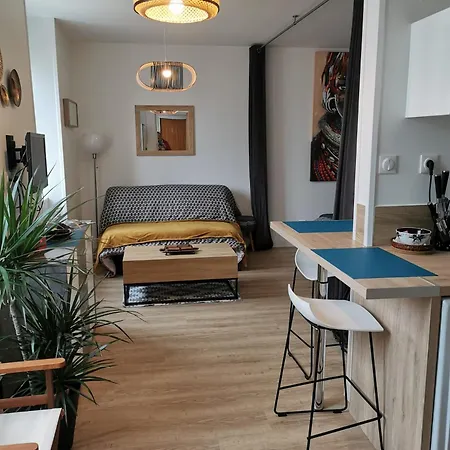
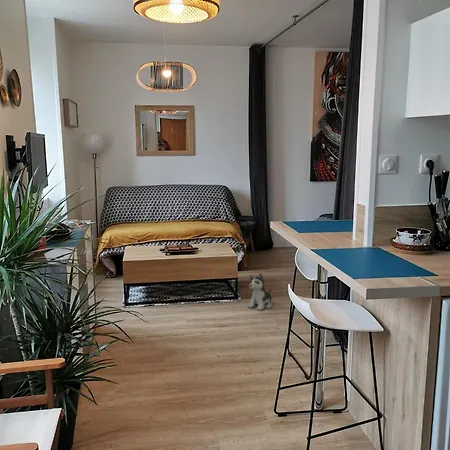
+ plush toy [247,272,273,311]
